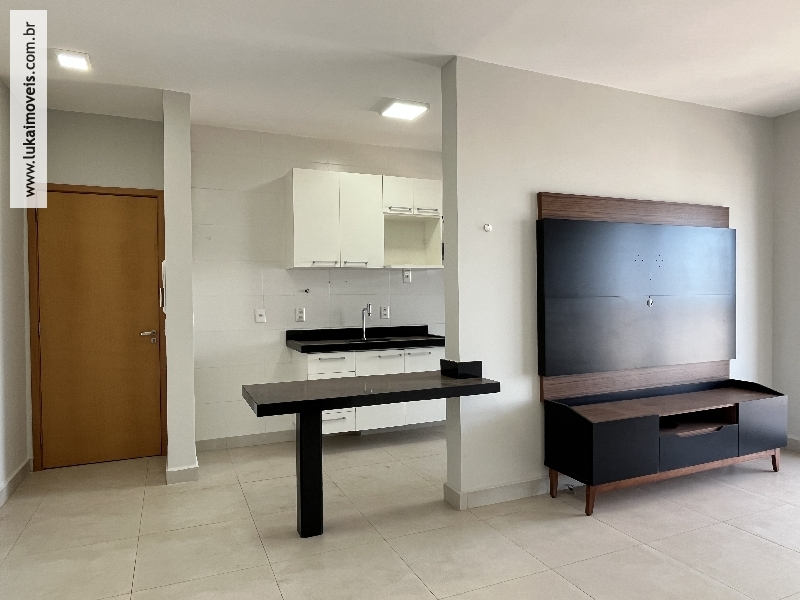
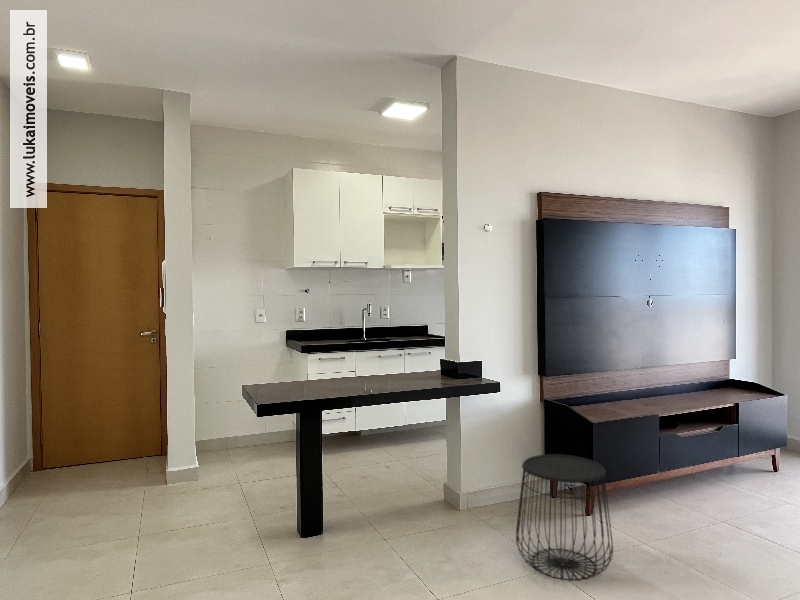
+ side table [515,453,614,581]
